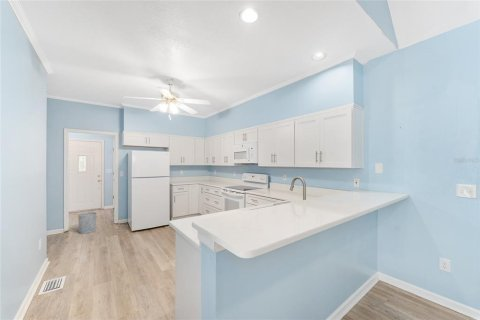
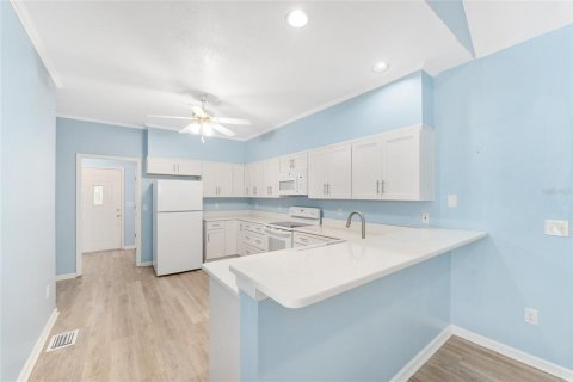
- waste bin [77,212,97,234]
